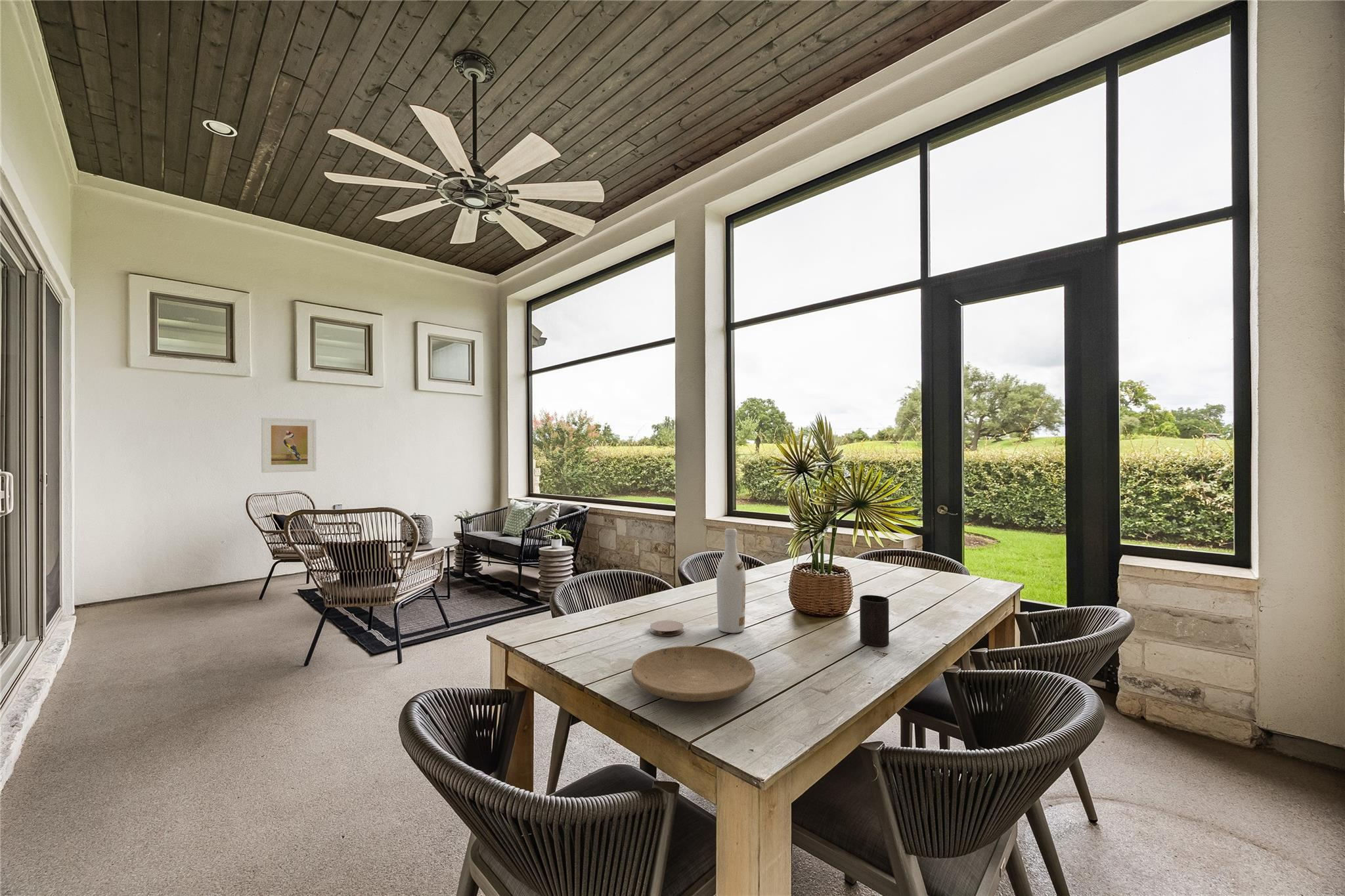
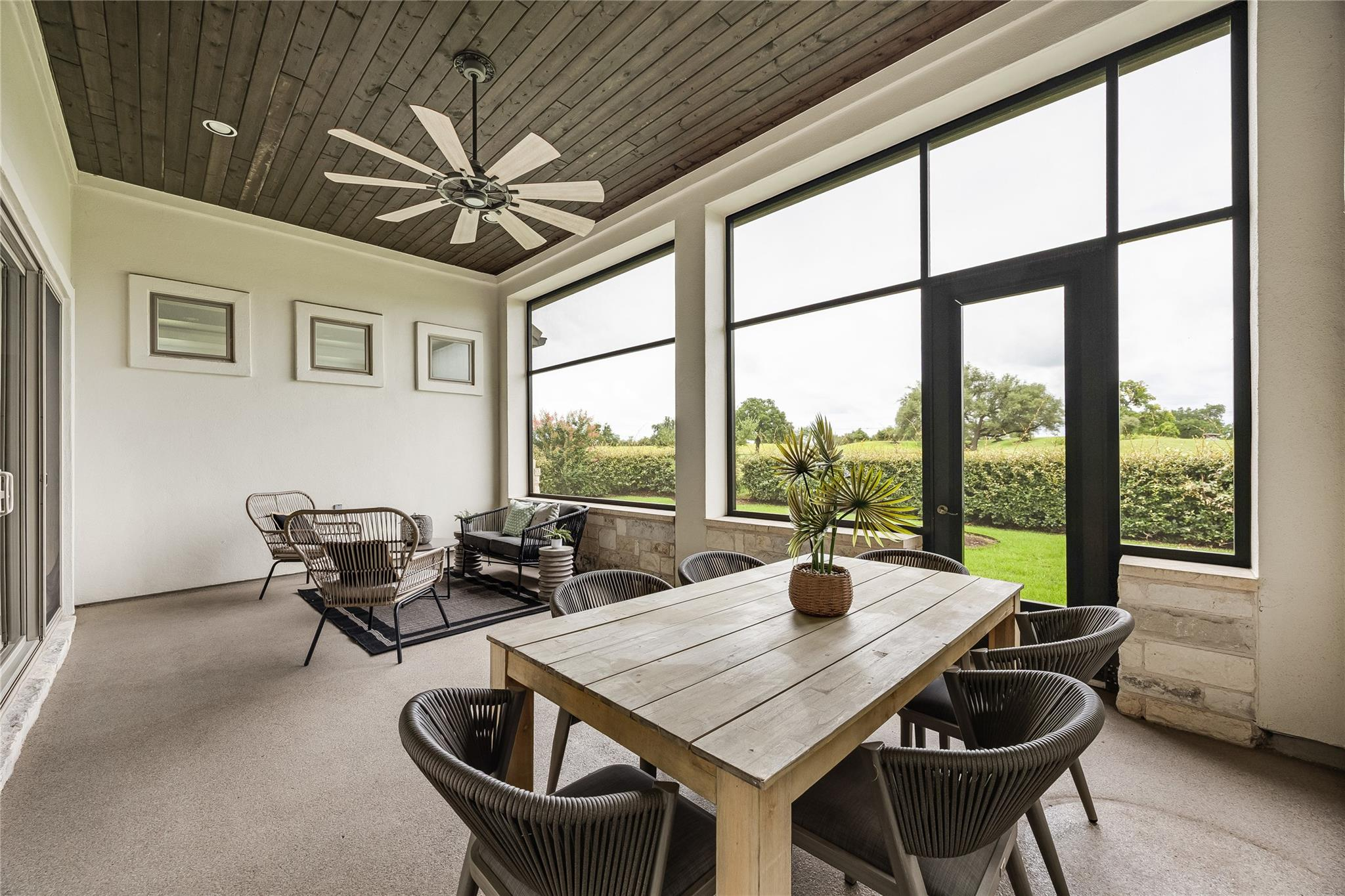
- wine bottle [716,528,746,633]
- cup [859,595,890,647]
- coaster [650,620,684,637]
- plate [631,645,756,702]
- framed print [261,417,317,473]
